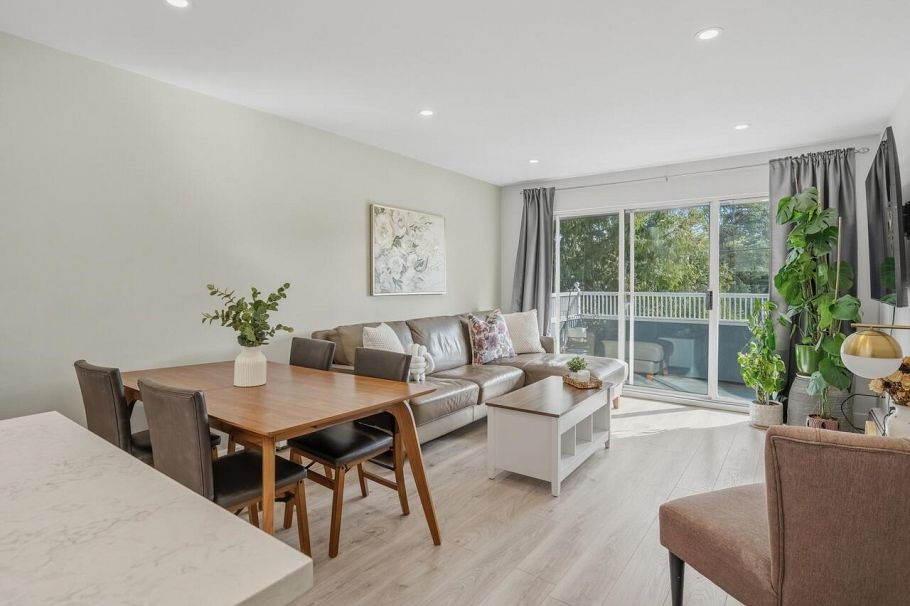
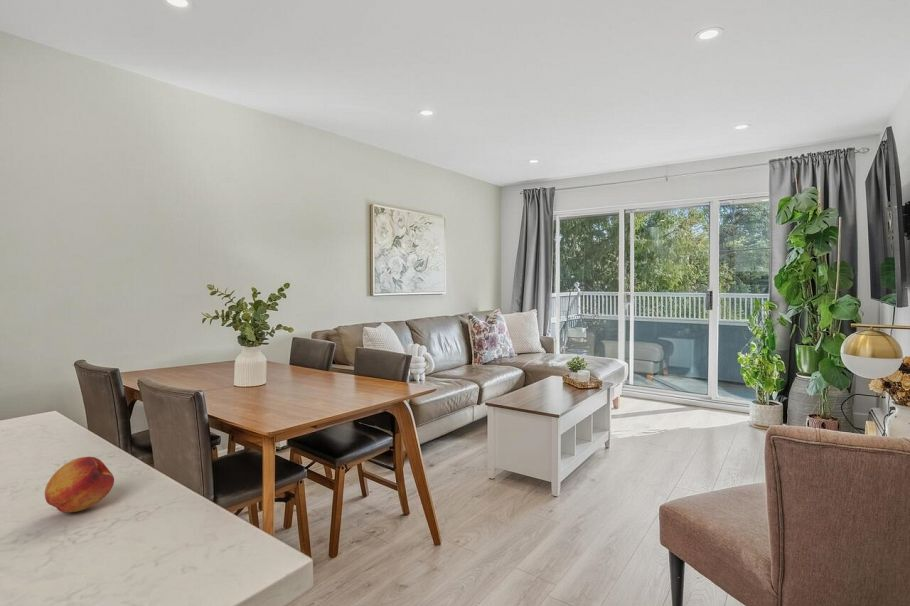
+ fruit [44,456,115,514]
